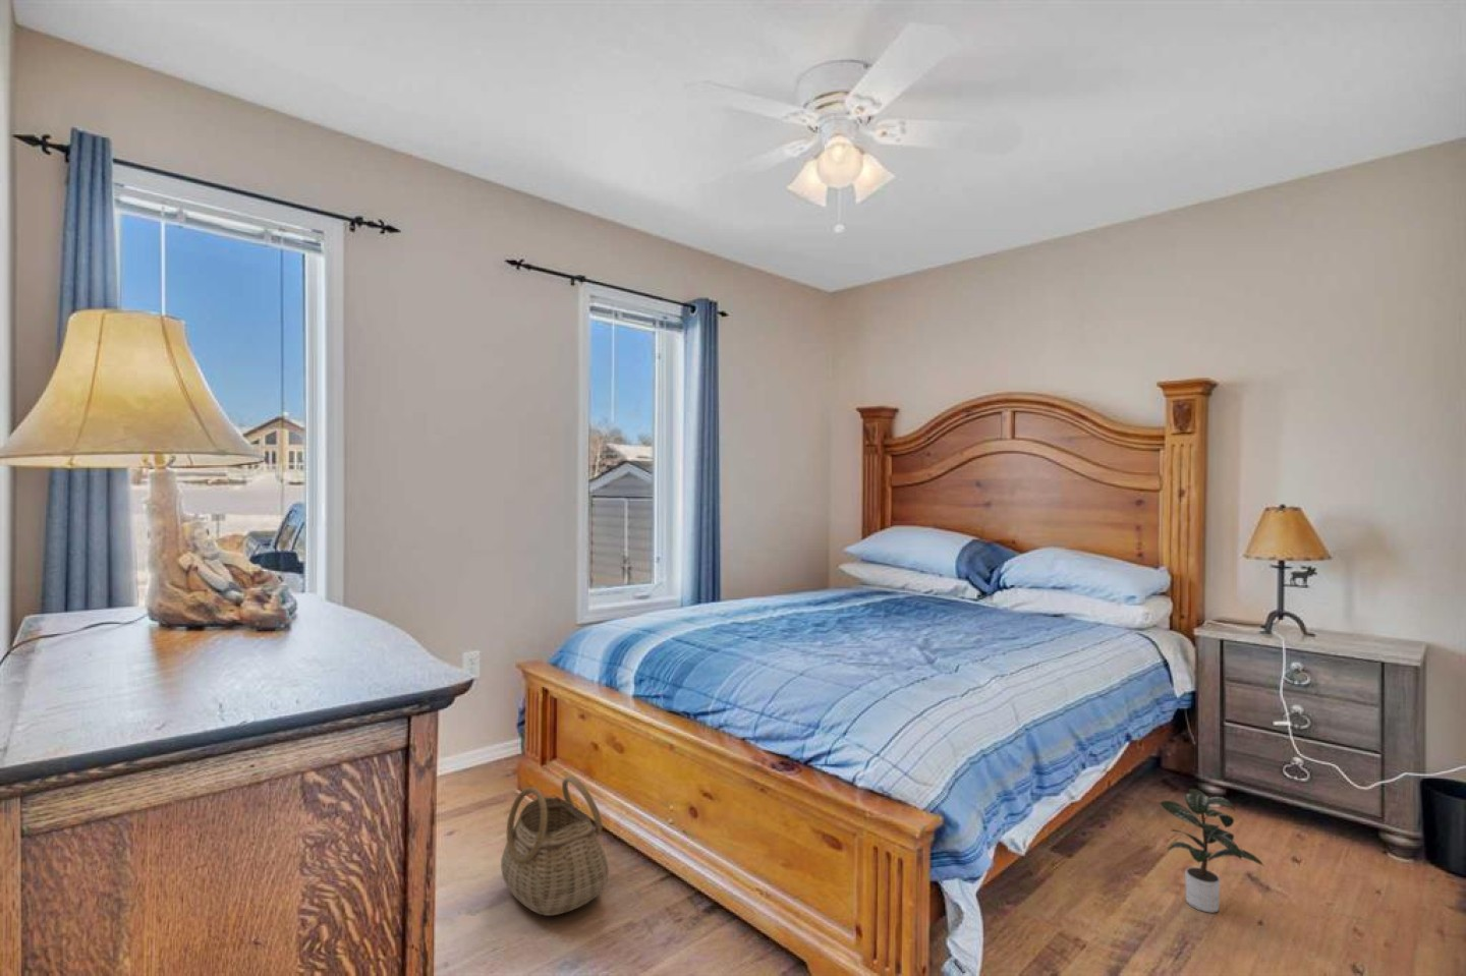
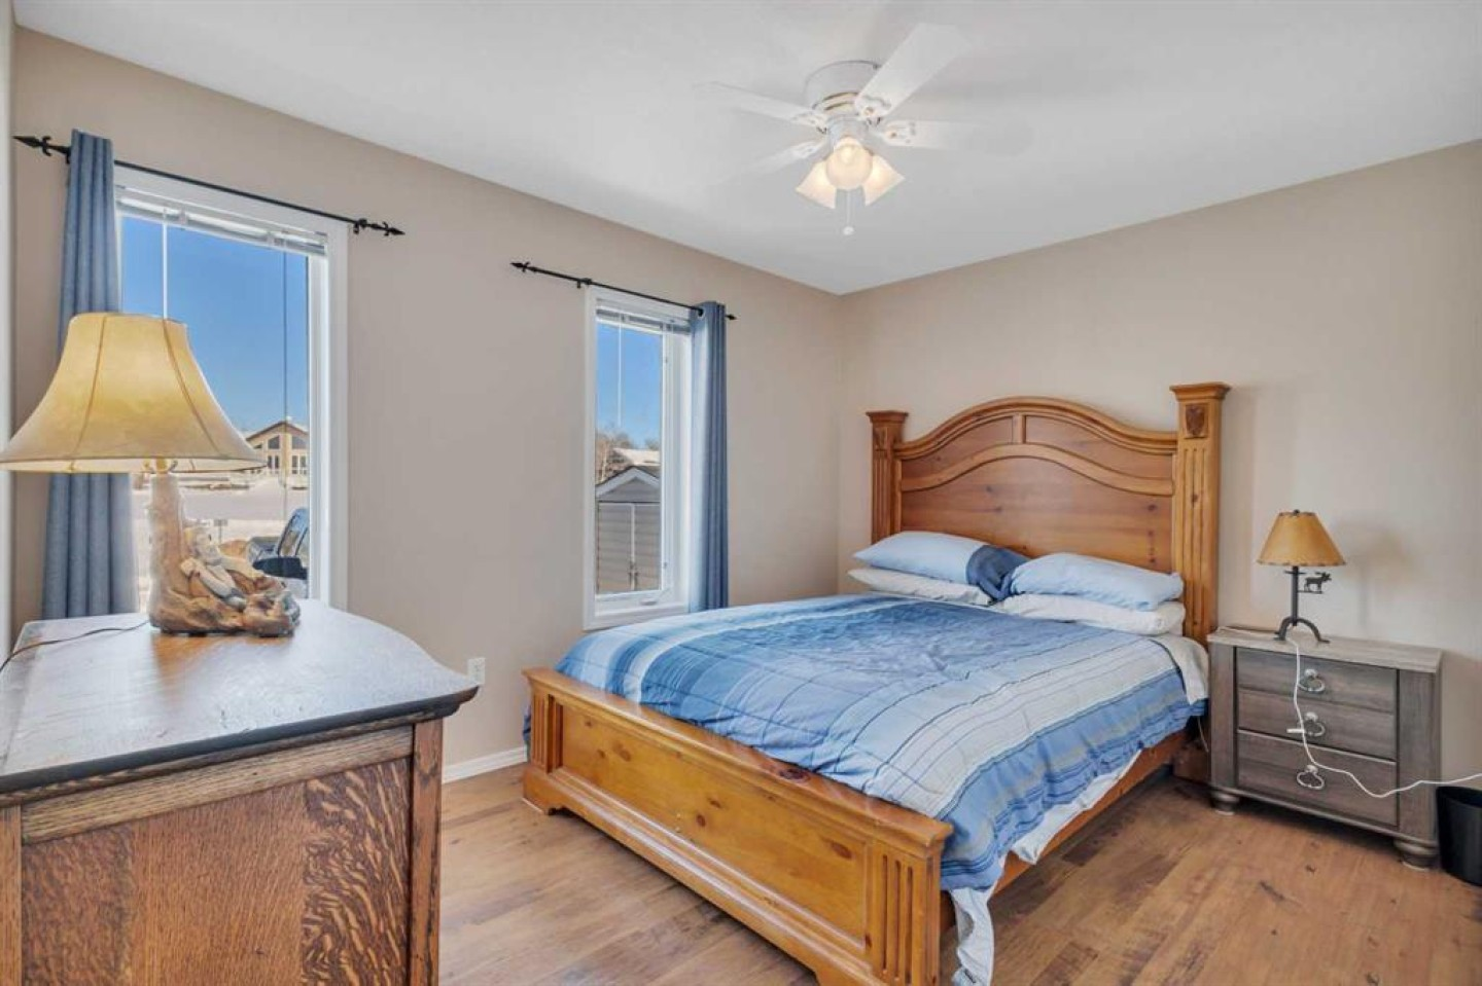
- basket [500,774,609,917]
- potted plant [1158,788,1265,914]
